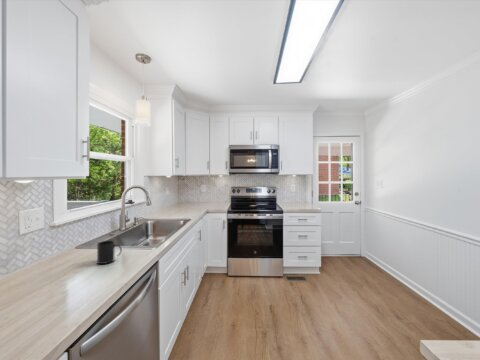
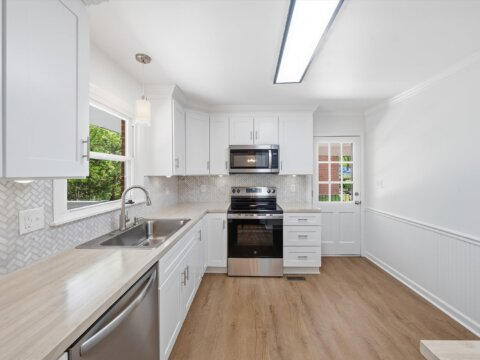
- mug [96,240,123,265]
